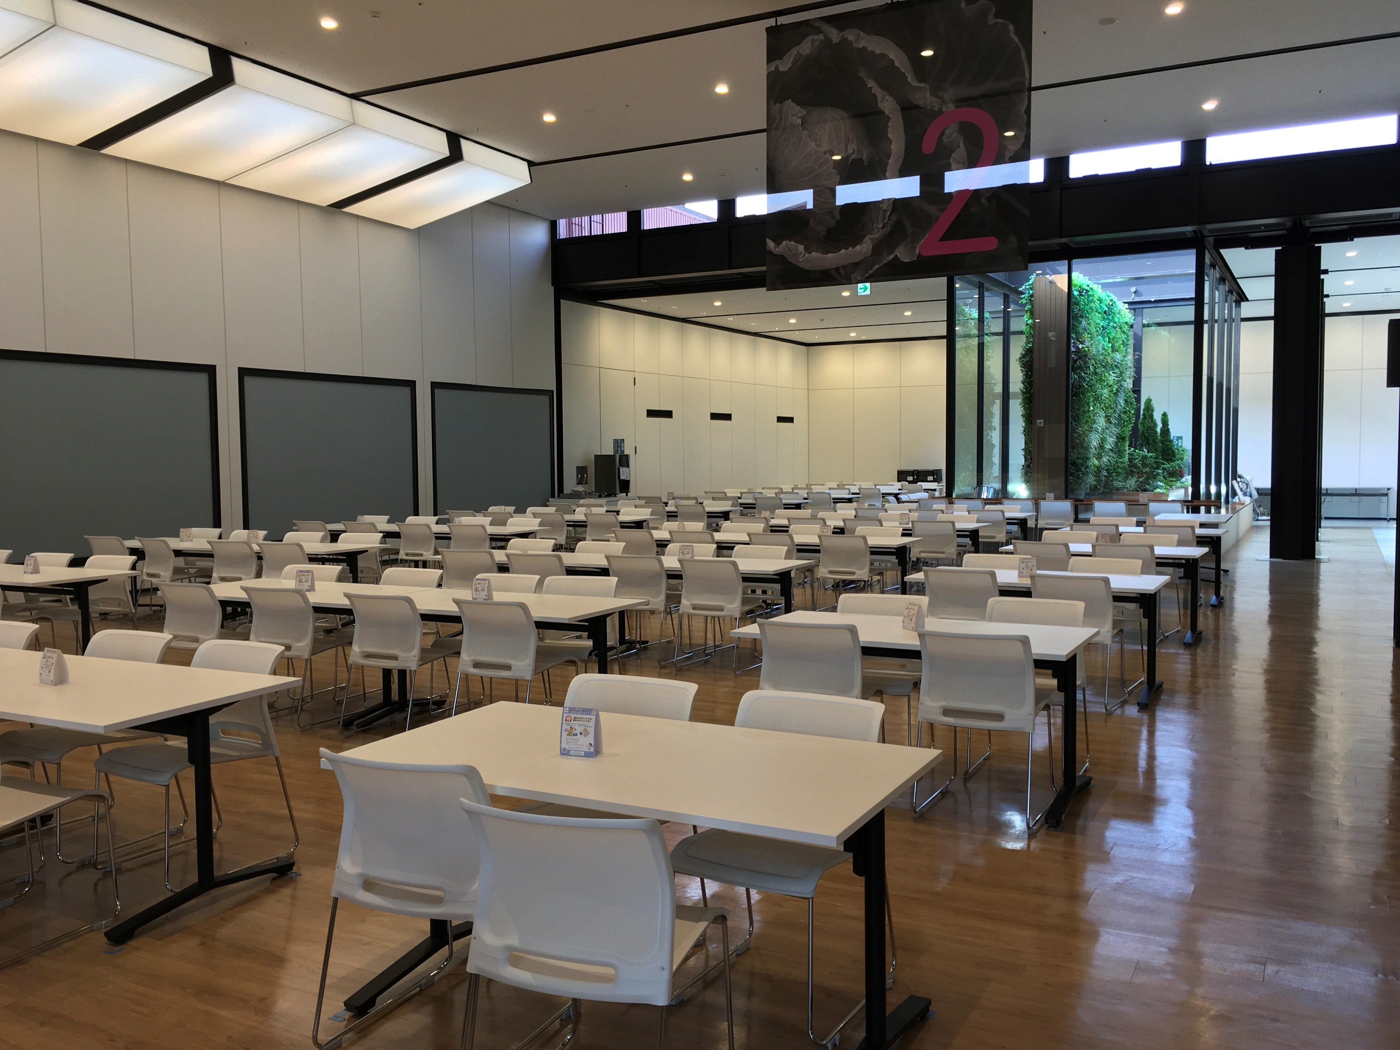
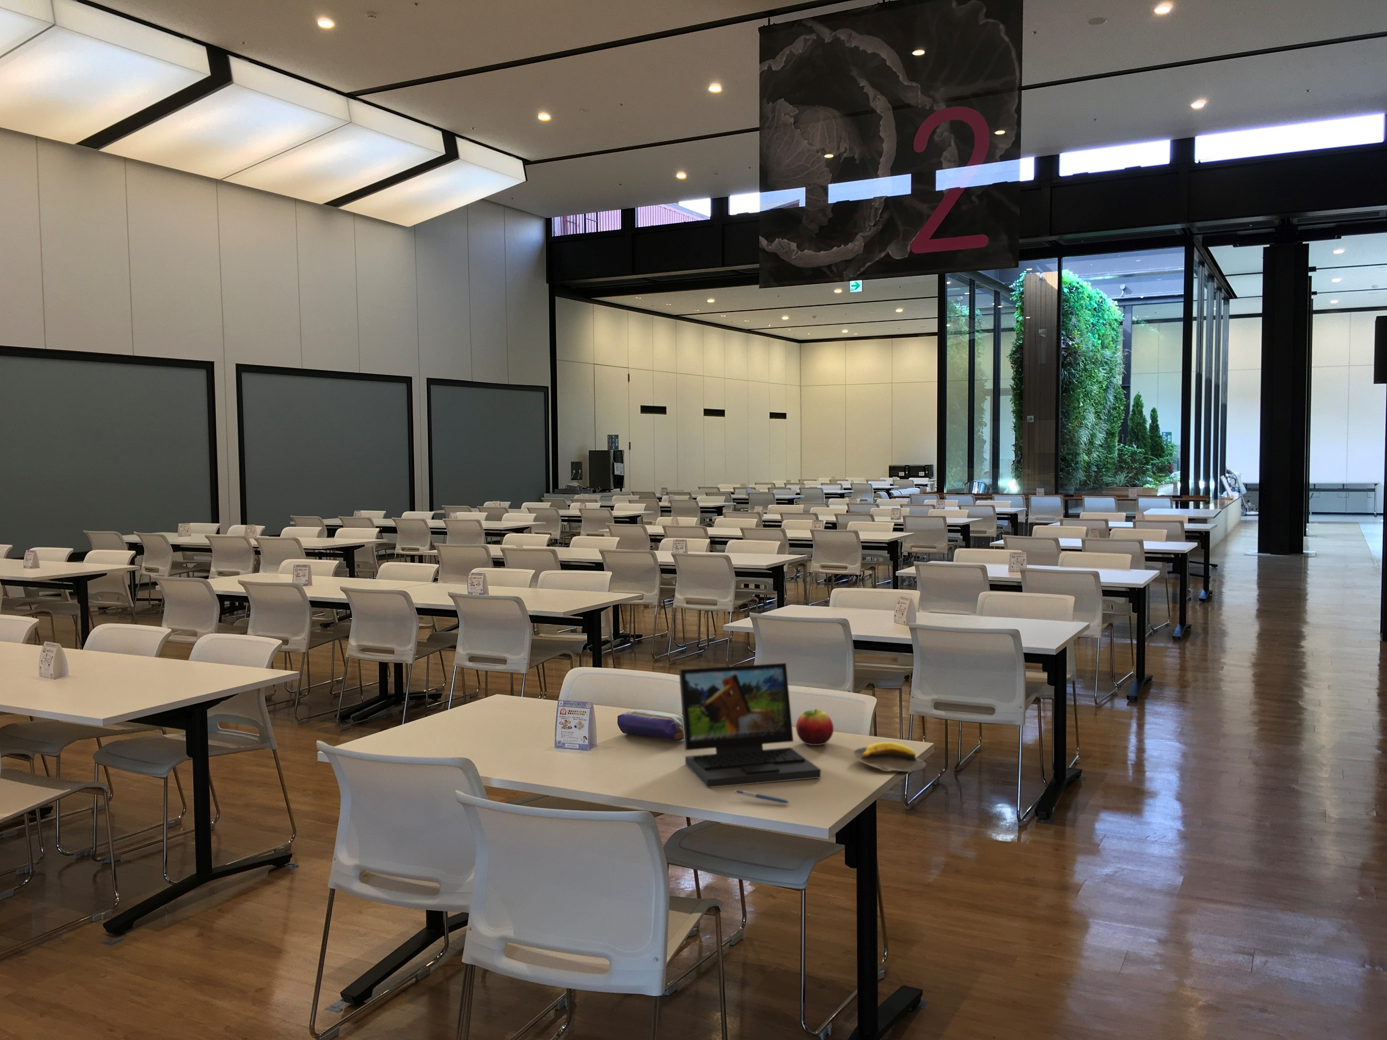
+ banana [853,742,926,772]
+ pencil case [617,709,684,742]
+ laptop [678,663,821,789]
+ fruit [796,709,834,746]
+ pen [734,790,791,804]
